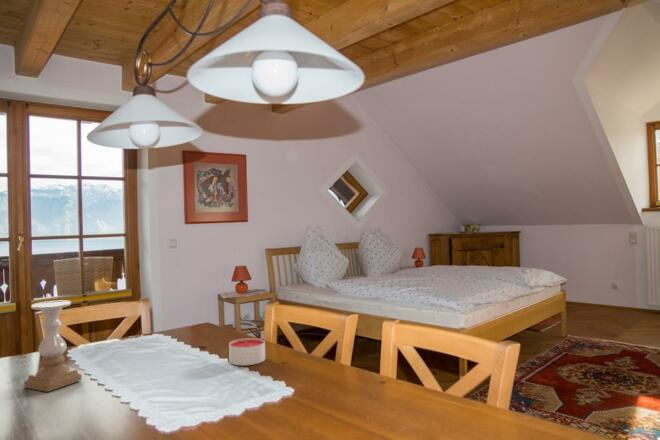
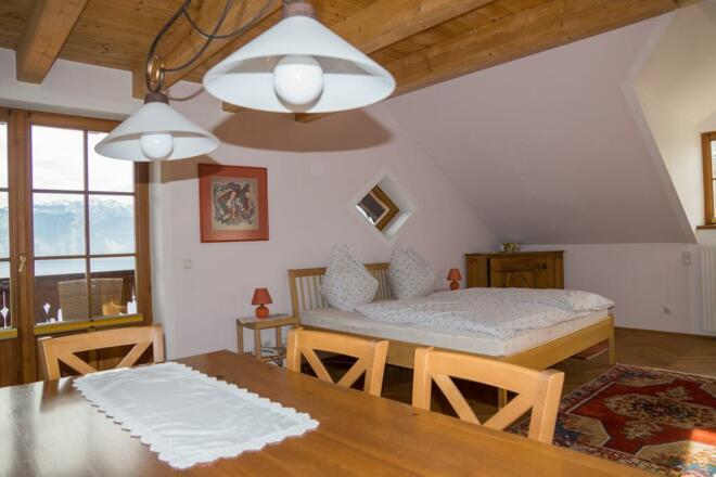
- candle [228,337,266,367]
- candle holder [23,299,83,393]
